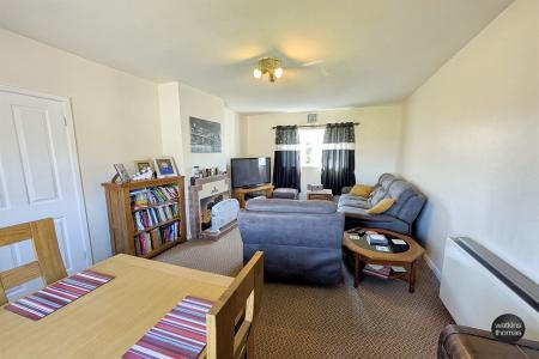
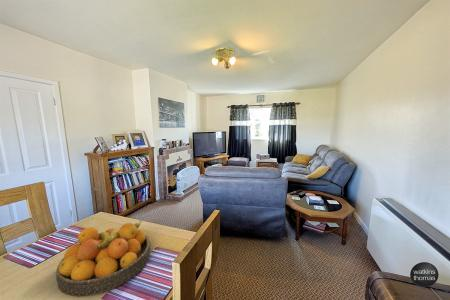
+ fruit bowl [55,219,152,298]
